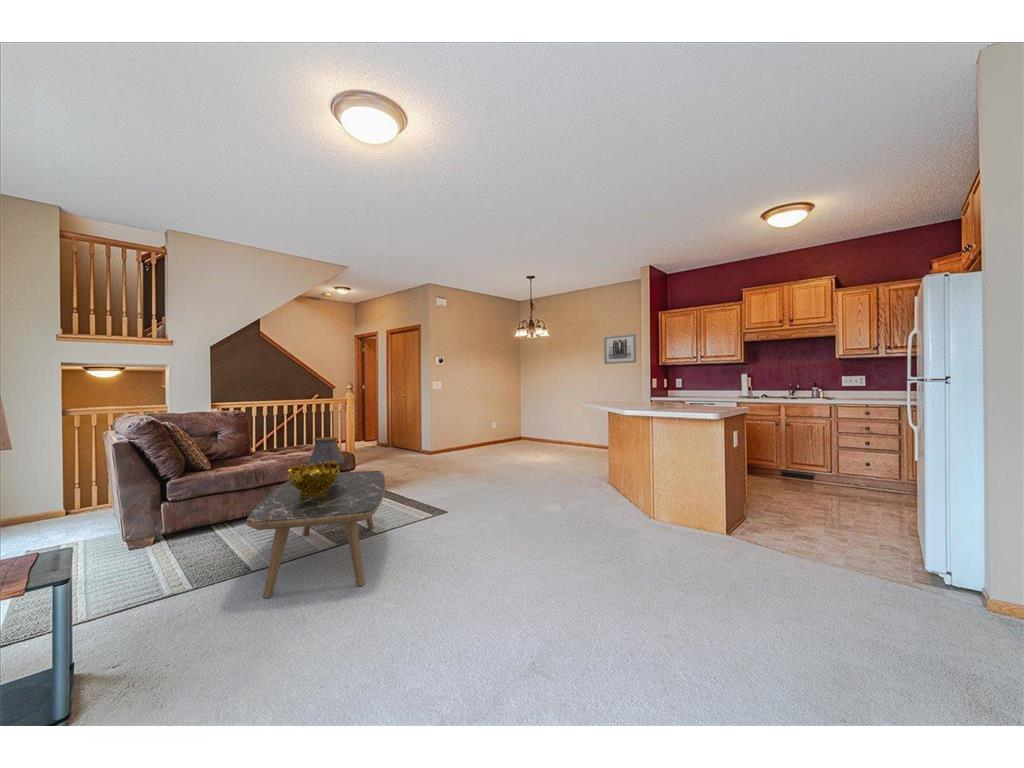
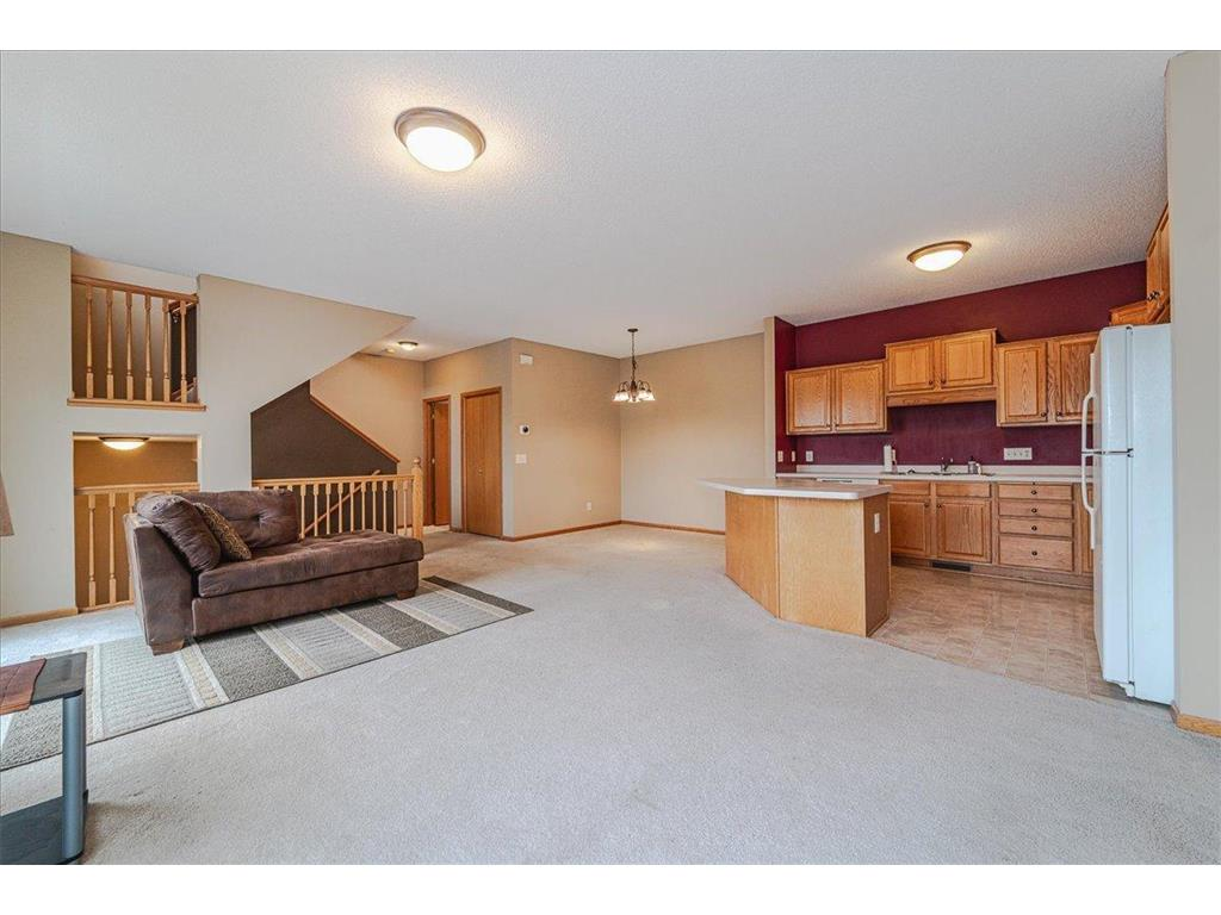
- decorative bowl [287,461,340,497]
- vase [307,436,346,470]
- coffee table [246,470,386,599]
- wall art [603,333,637,365]
